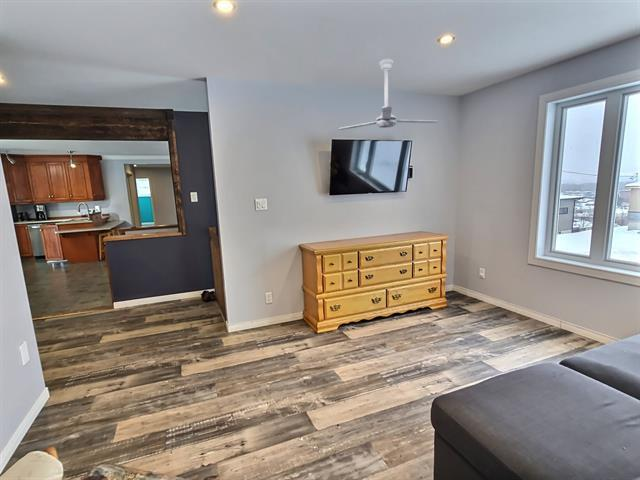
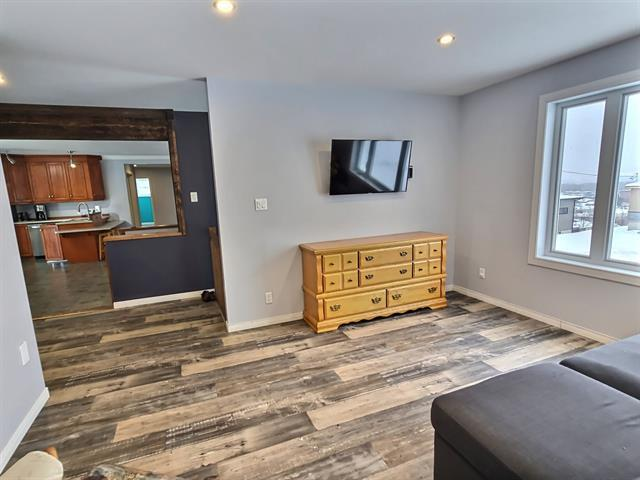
- ceiling fan [338,58,439,131]
